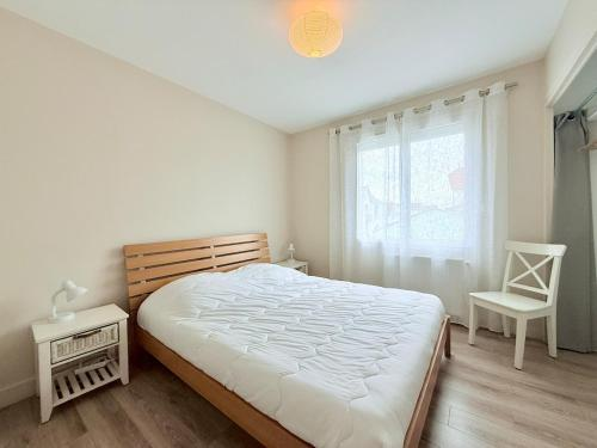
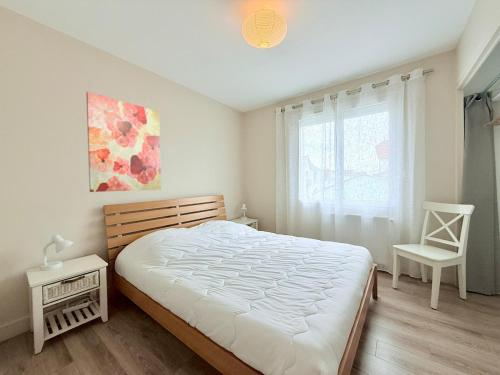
+ wall art [85,91,162,193]
